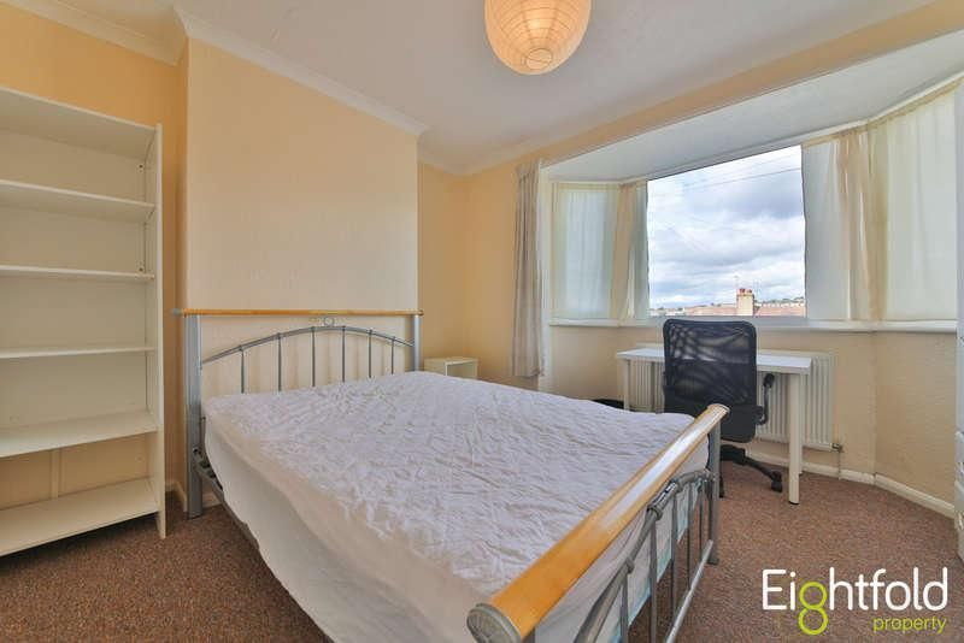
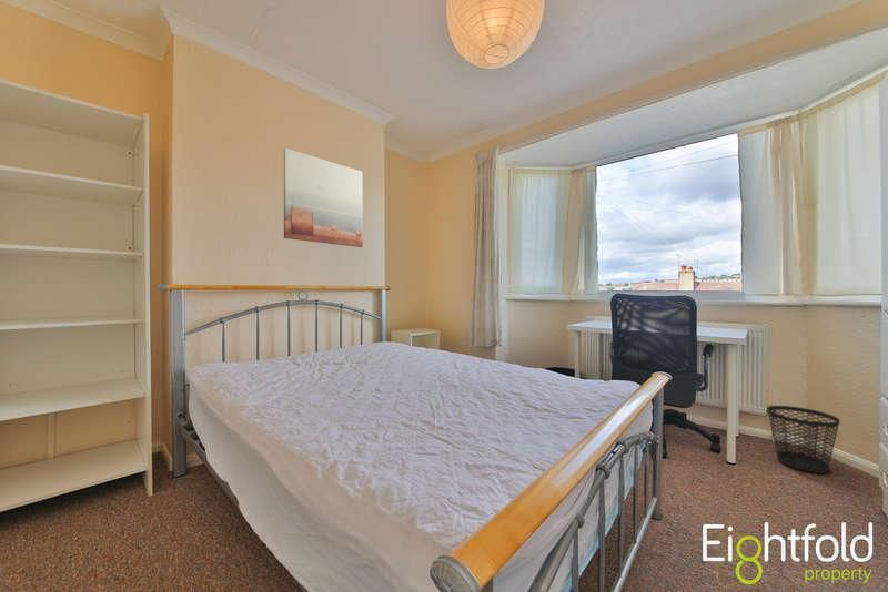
+ wastebasket [766,405,841,474]
+ wall art [282,147,364,248]
